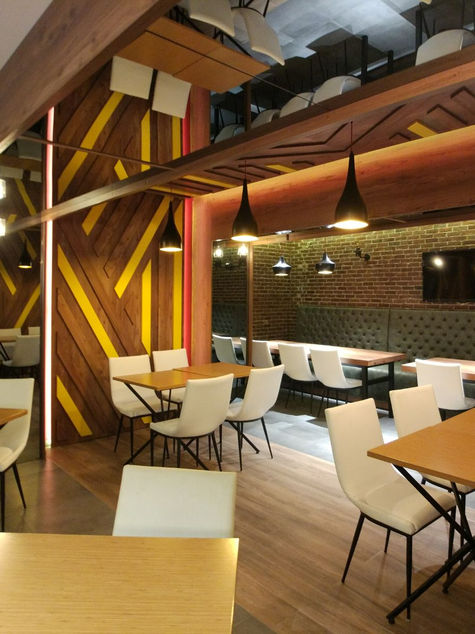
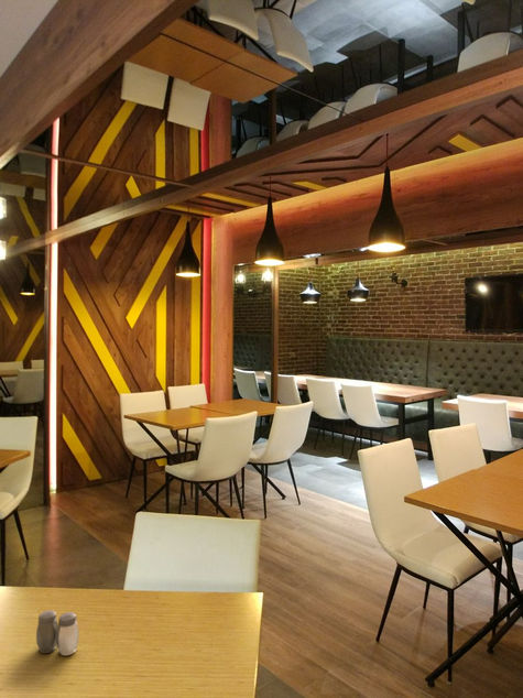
+ salt and pepper shaker [35,609,80,656]
